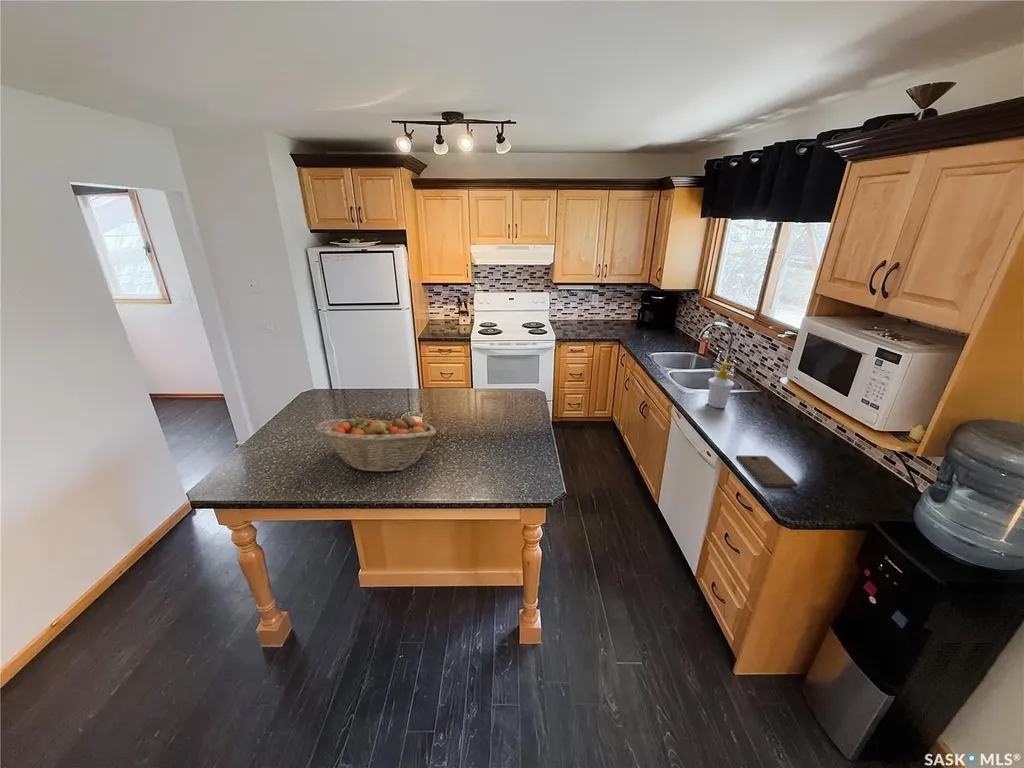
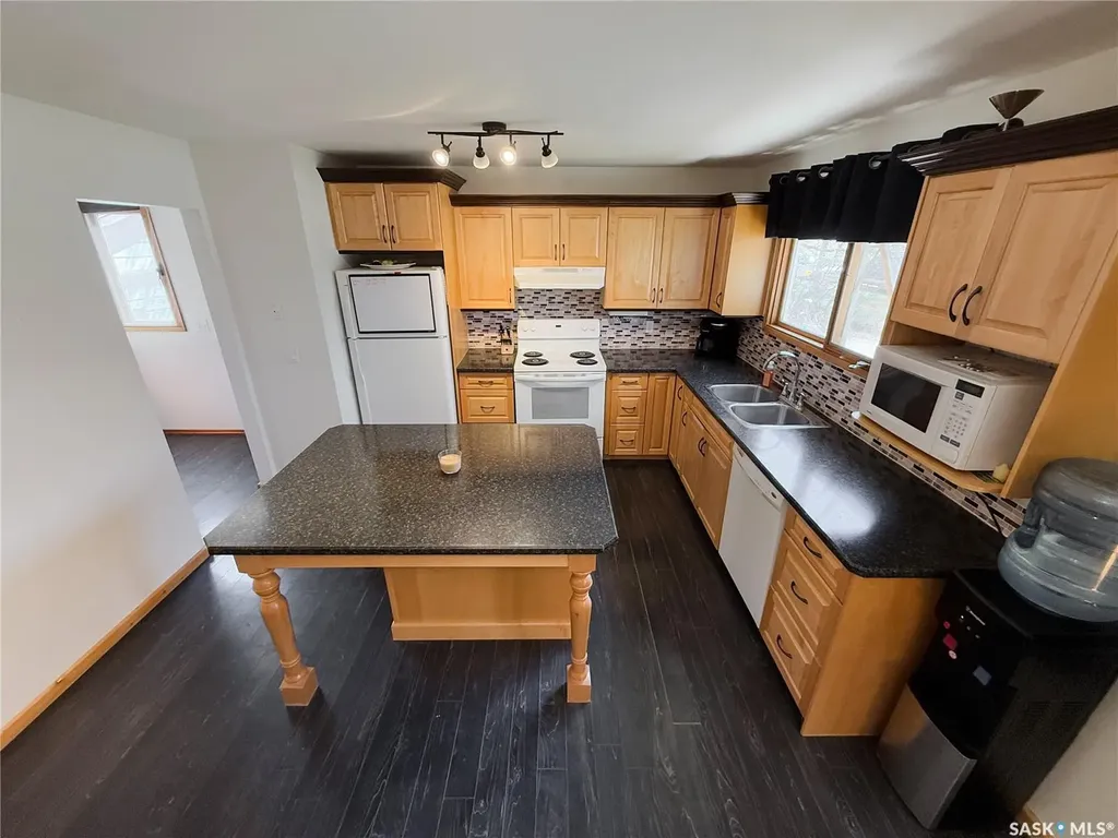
- soap bottle [707,360,737,409]
- cutting board [735,455,799,488]
- fruit basket [313,412,437,473]
